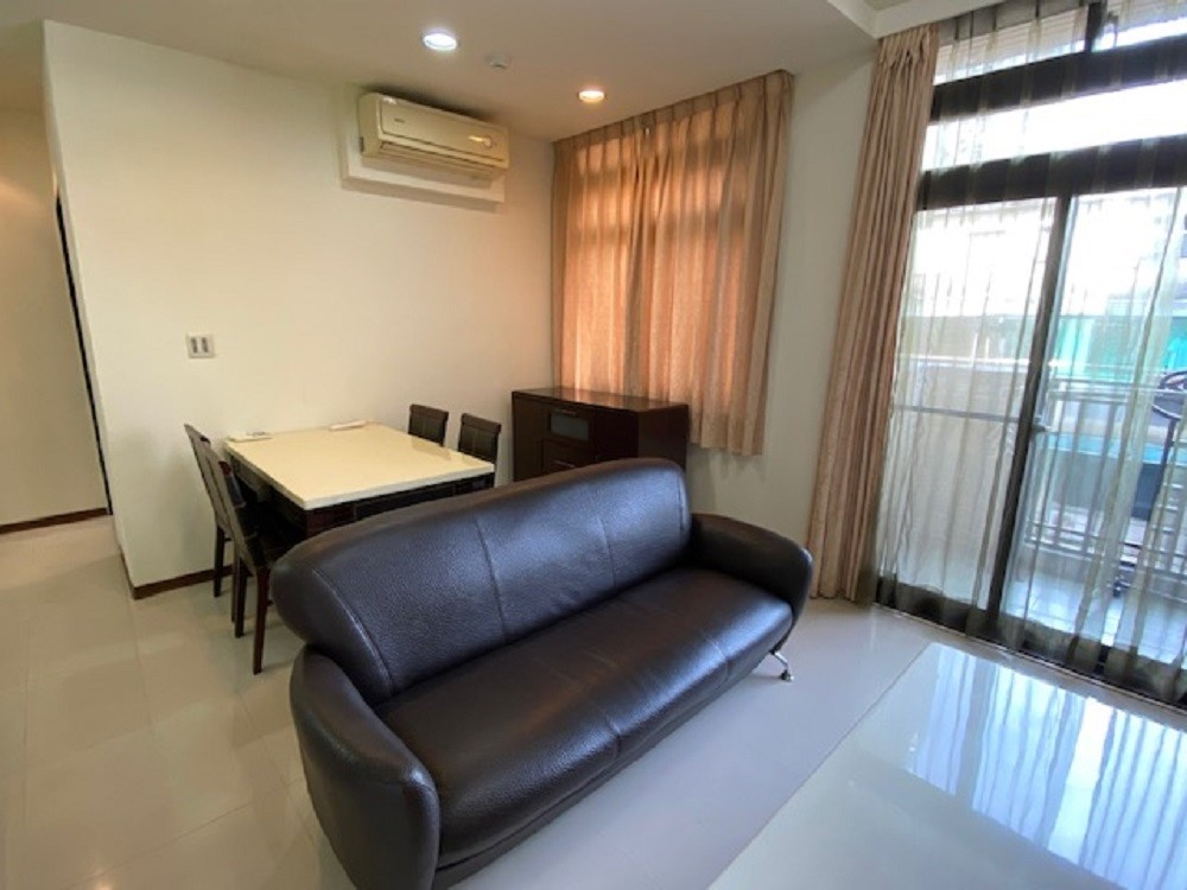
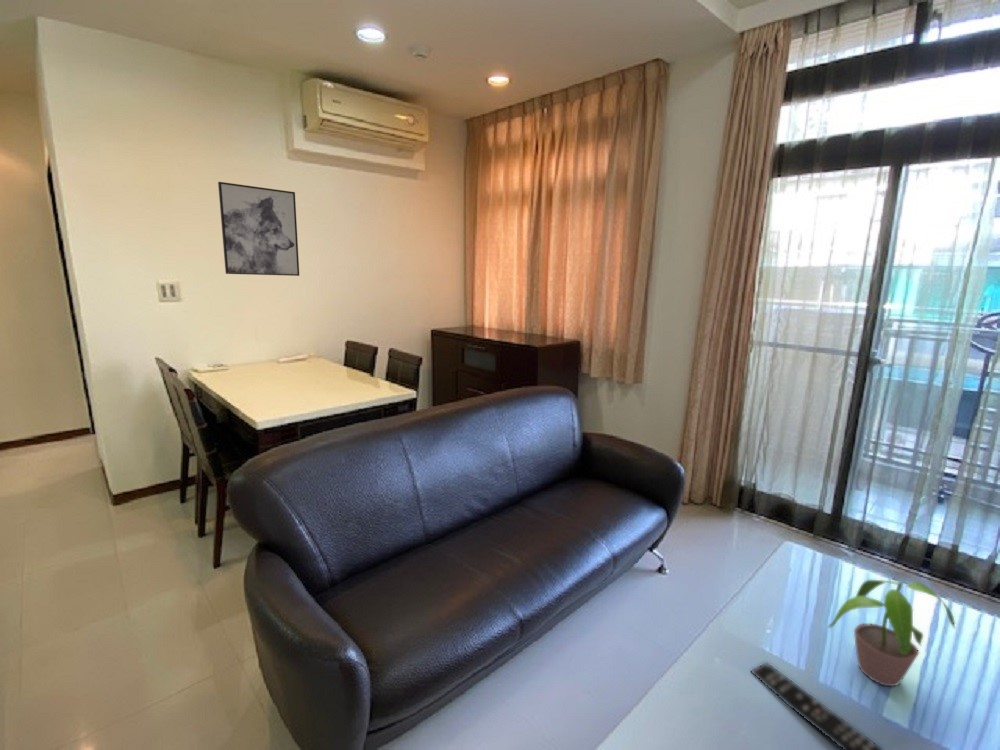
+ wall art [217,181,300,277]
+ potted plant [827,579,956,687]
+ remote control [750,661,885,750]
